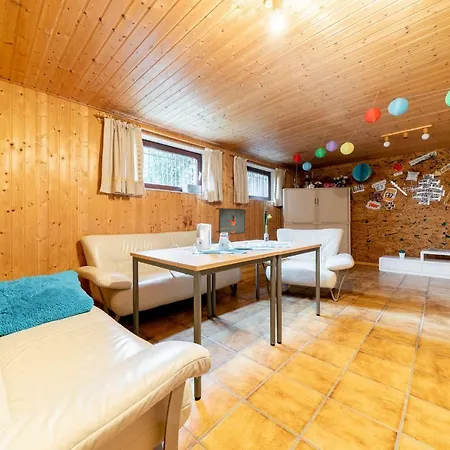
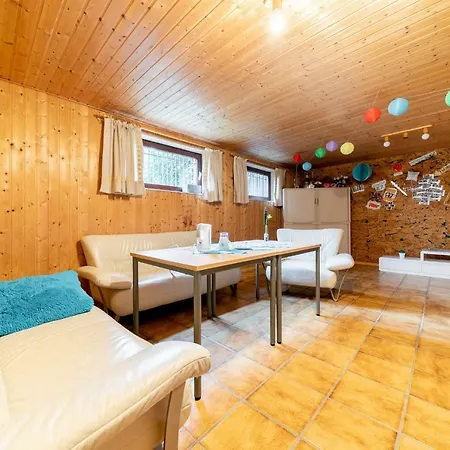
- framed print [218,207,246,235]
